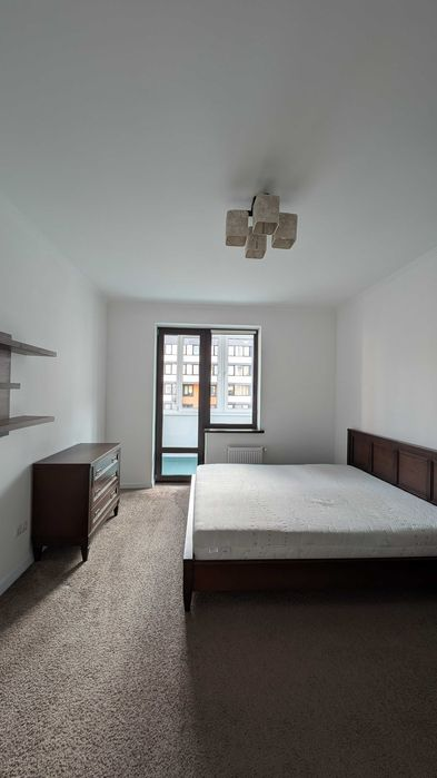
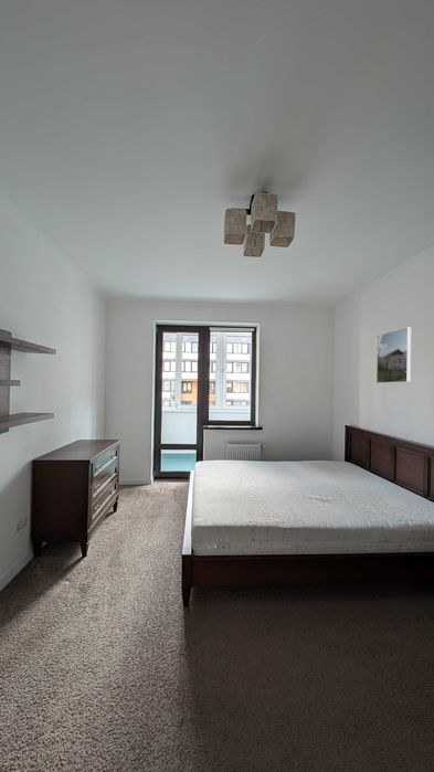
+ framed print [375,326,412,384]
